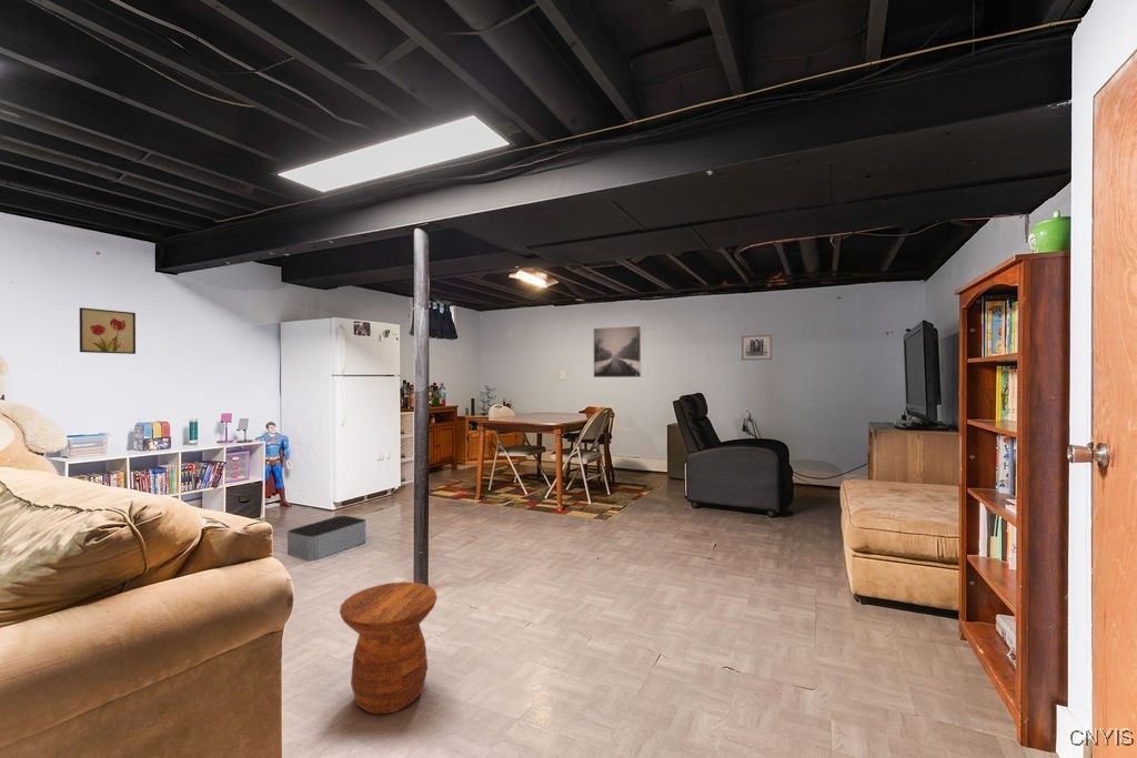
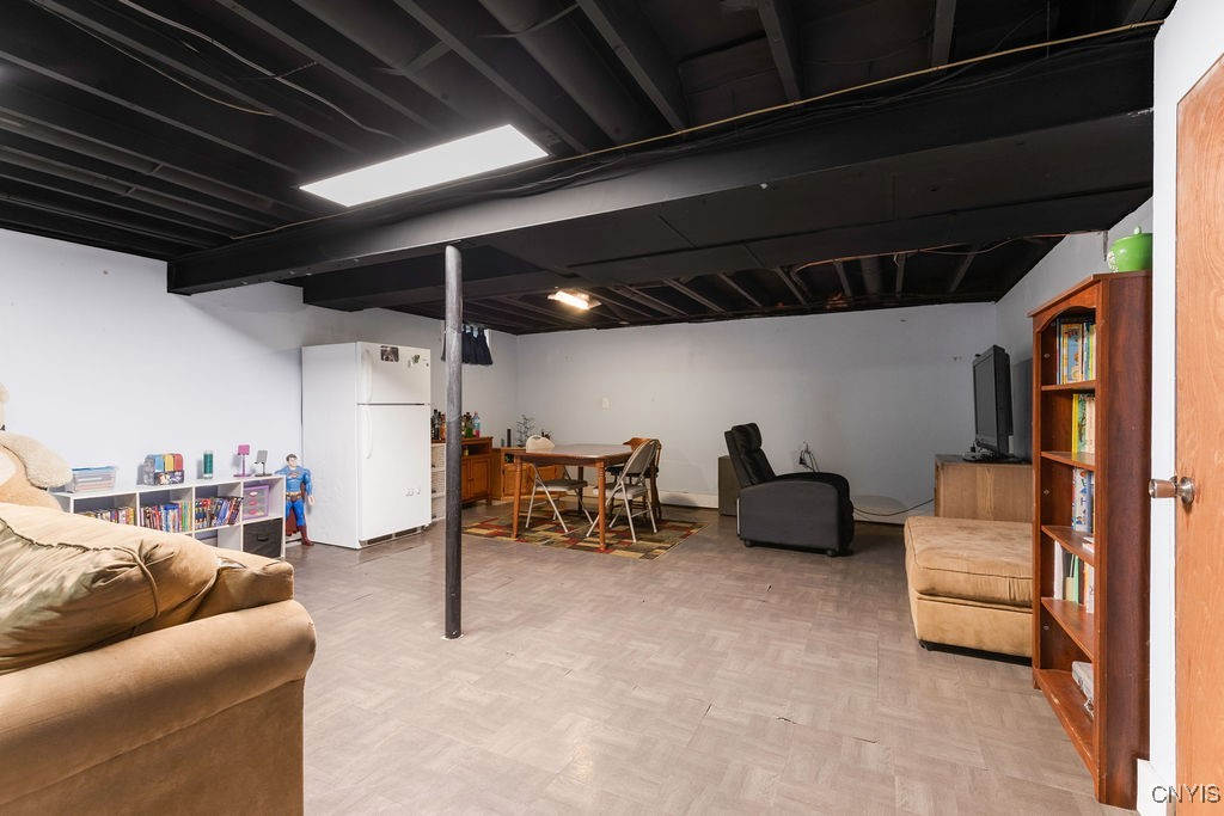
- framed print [593,325,642,378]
- wall art [741,334,773,362]
- storage bin [286,515,366,562]
- wall art [79,306,137,355]
- side table [339,582,439,715]
